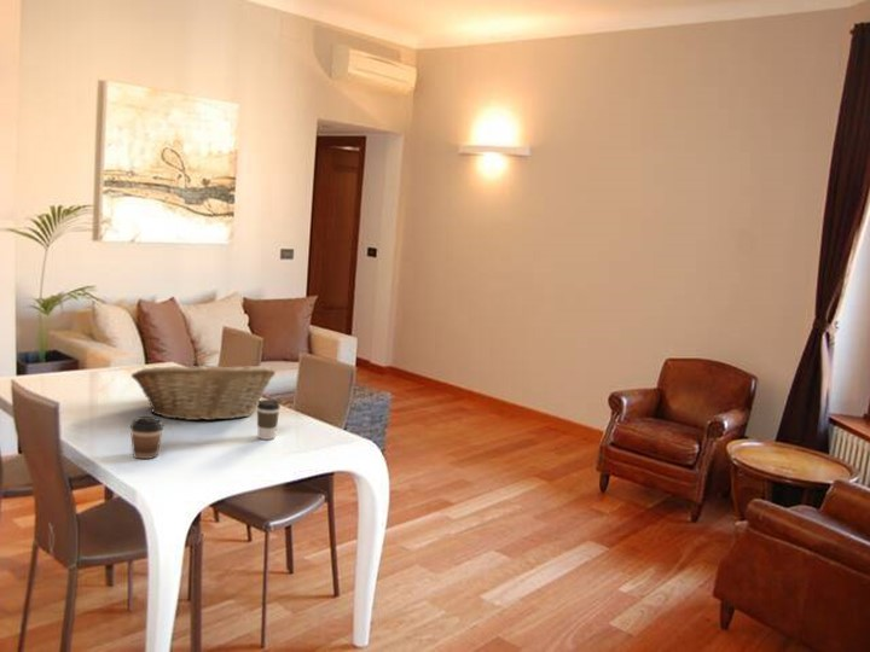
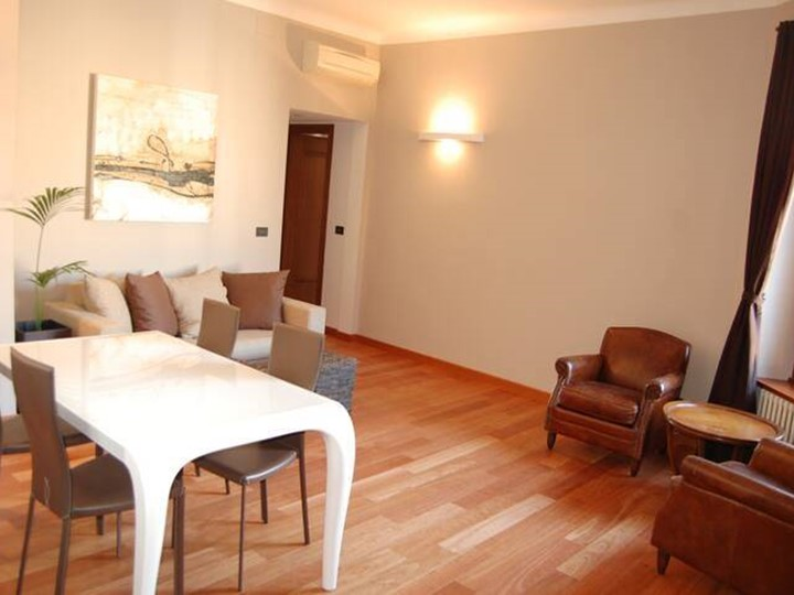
- fruit basket [130,359,277,421]
- coffee cup [129,415,164,460]
- coffee cup [256,398,282,441]
